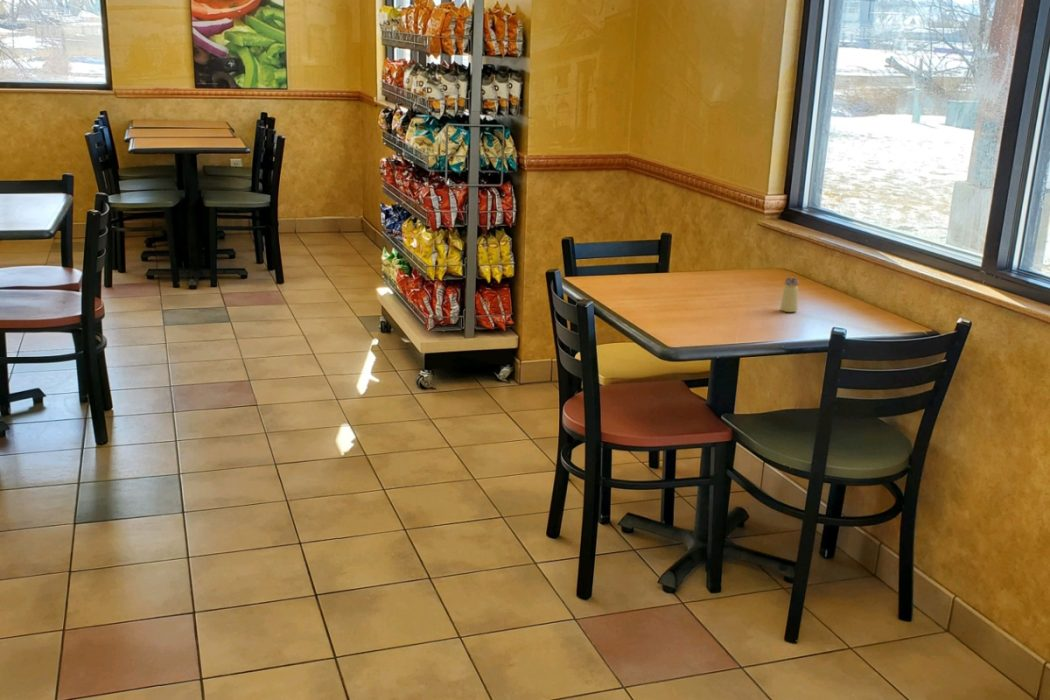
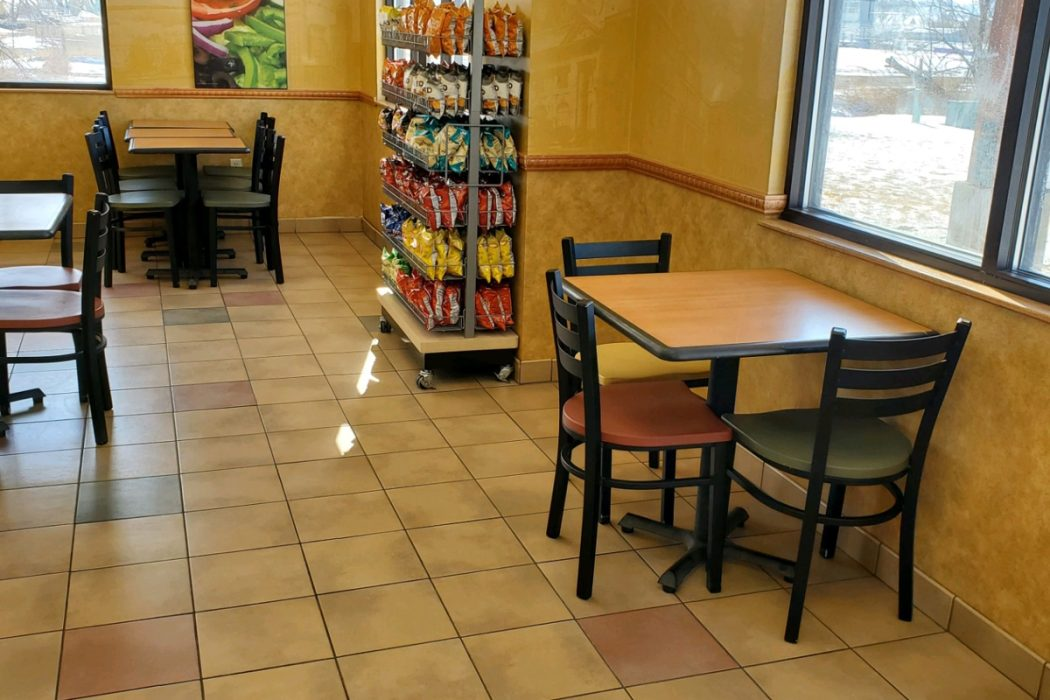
- saltshaker [779,276,799,313]
